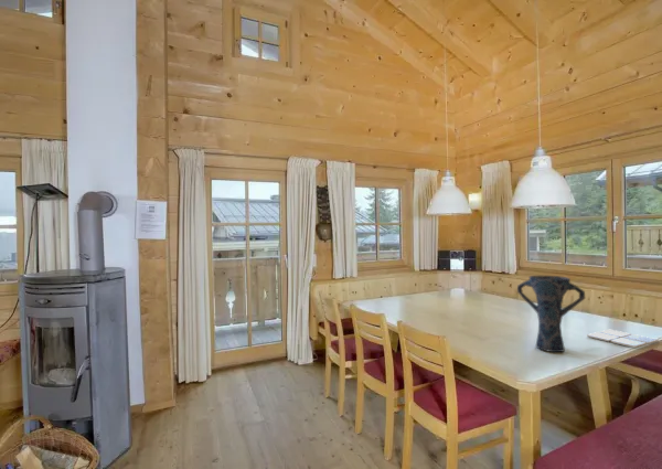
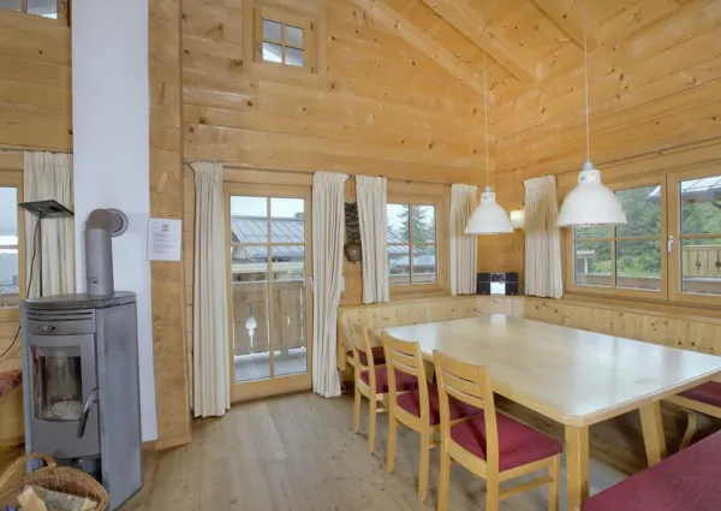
- vase [516,275,586,353]
- drink coaster [586,329,660,349]
